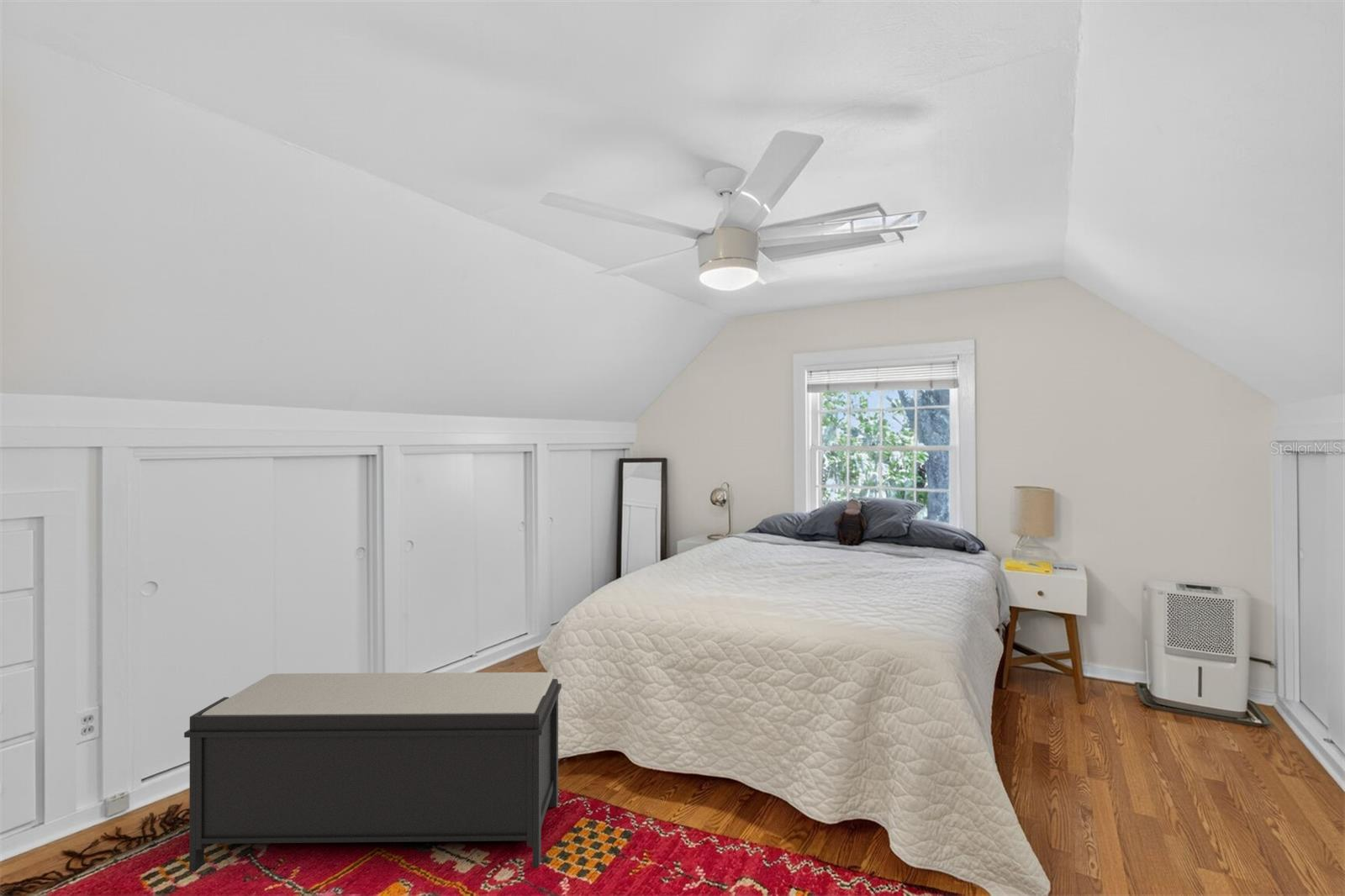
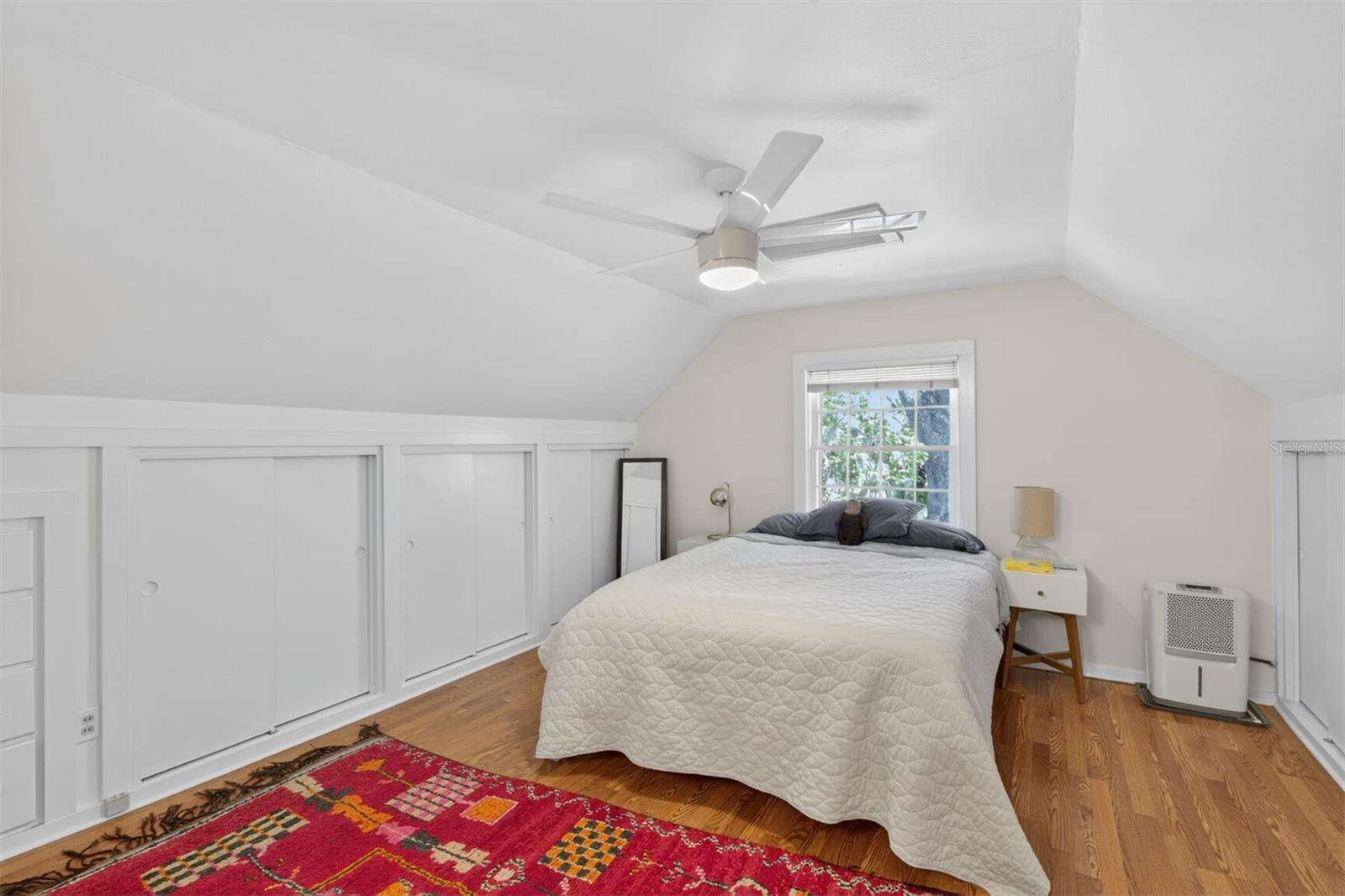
- bench [183,672,562,872]
